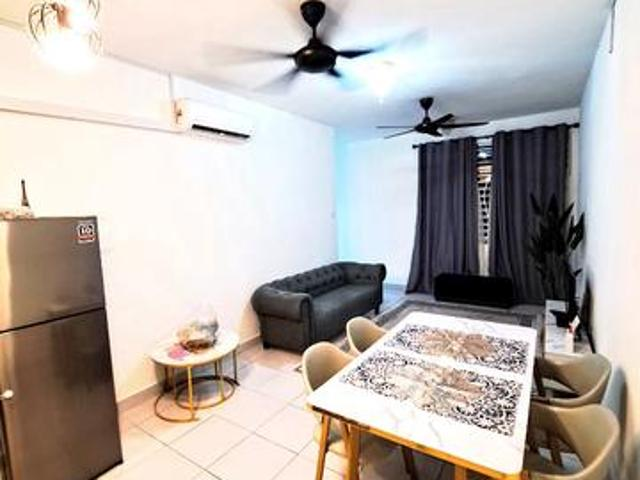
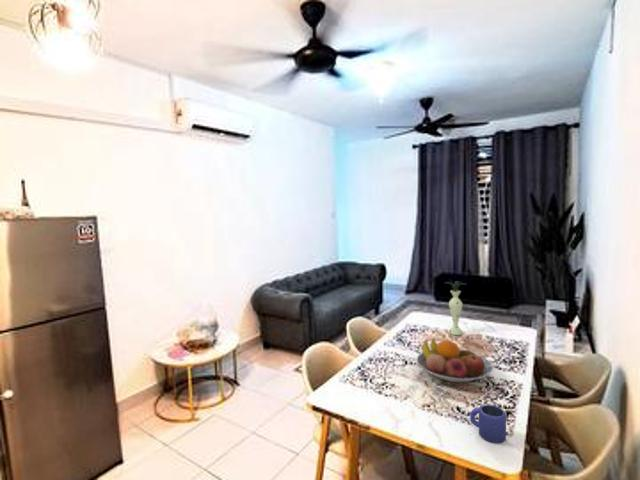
+ fruit bowl [416,338,494,383]
+ vase [445,279,466,336]
+ mug [469,404,507,444]
